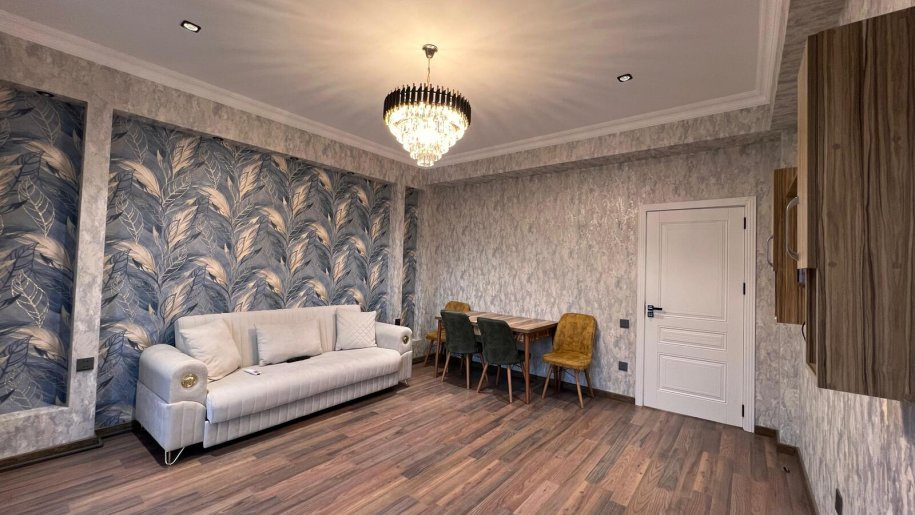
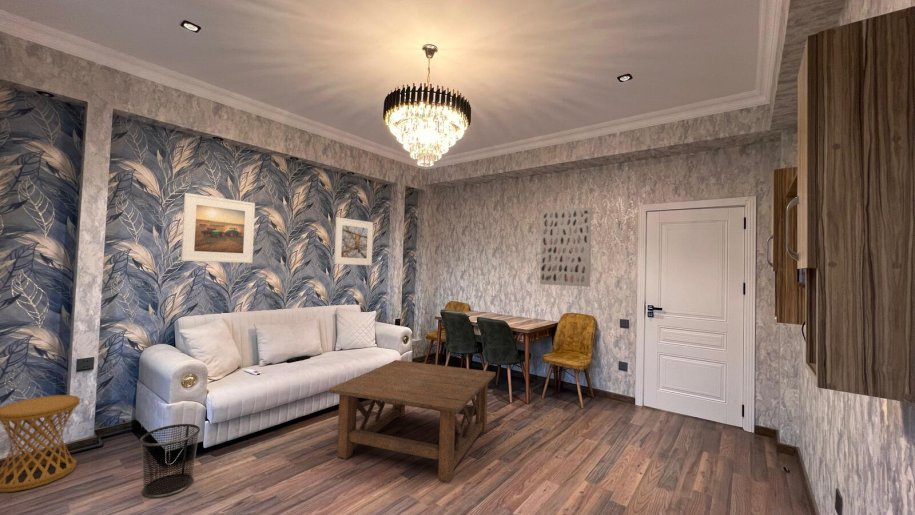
+ waste bin [139,423,201,499]
+ wall art [539,206,593,288]
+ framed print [333,216,374,266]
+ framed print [180,192,256,264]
+ coffee table [328,359,497,483]
+ side table [0,394,81,493]
